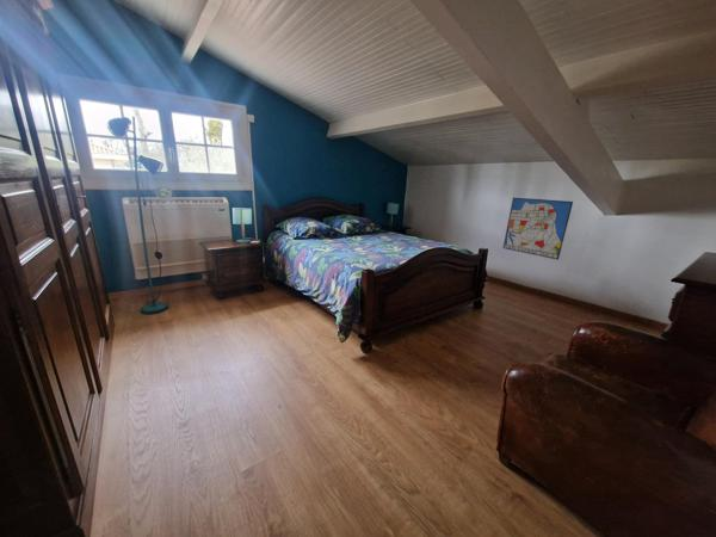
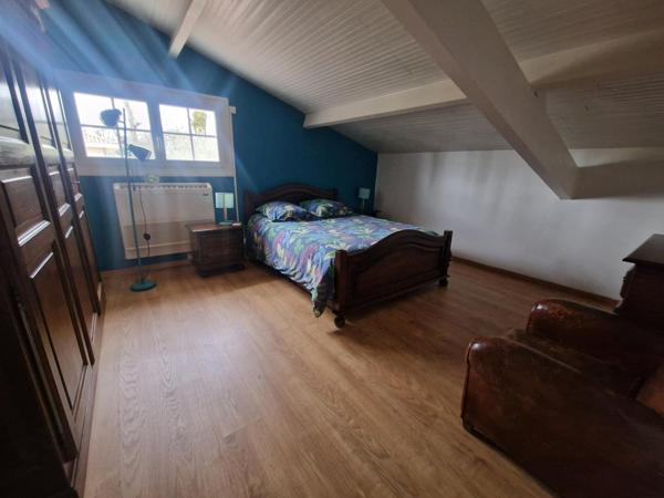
- wall art [502,197,574,261]
